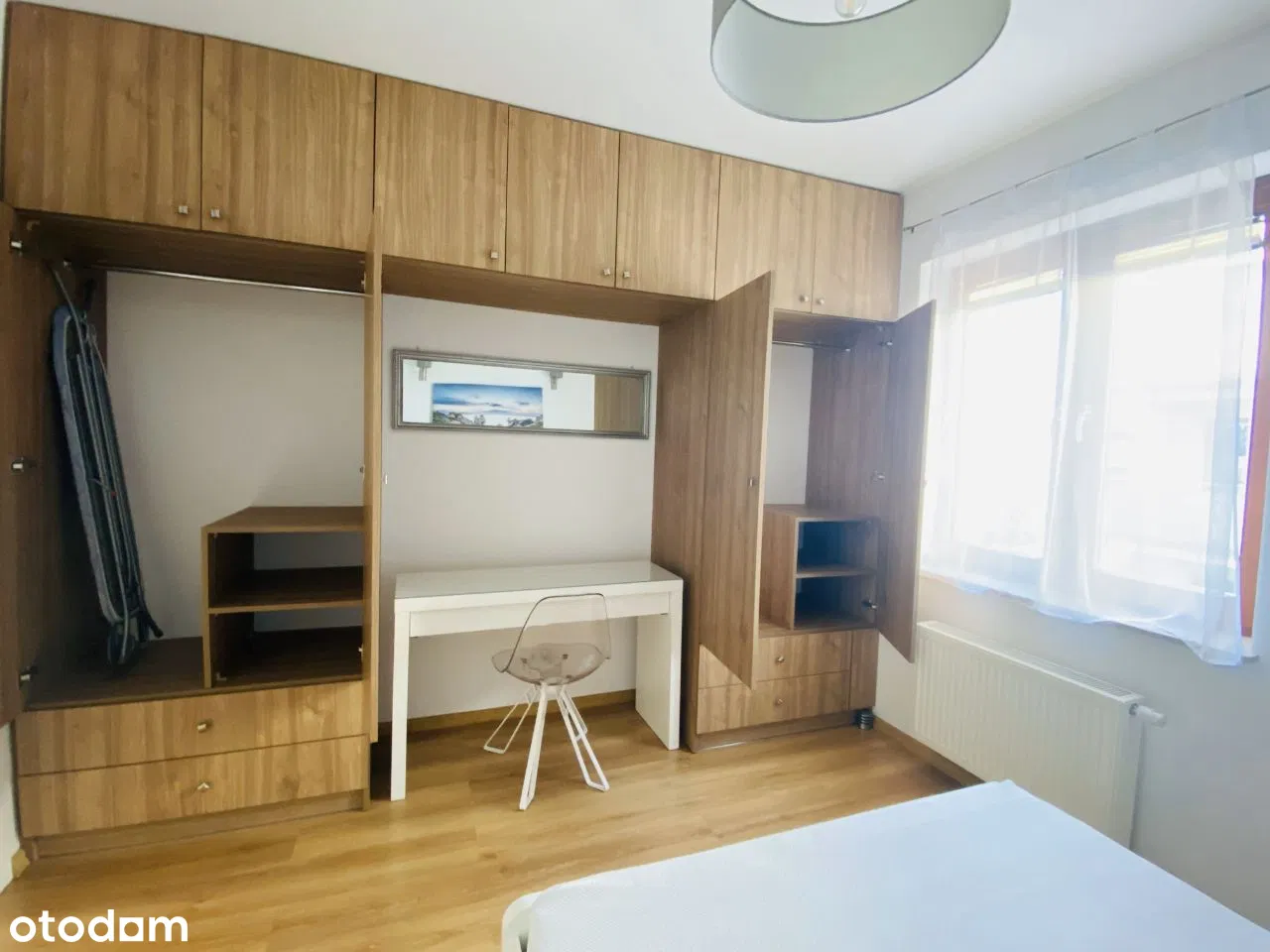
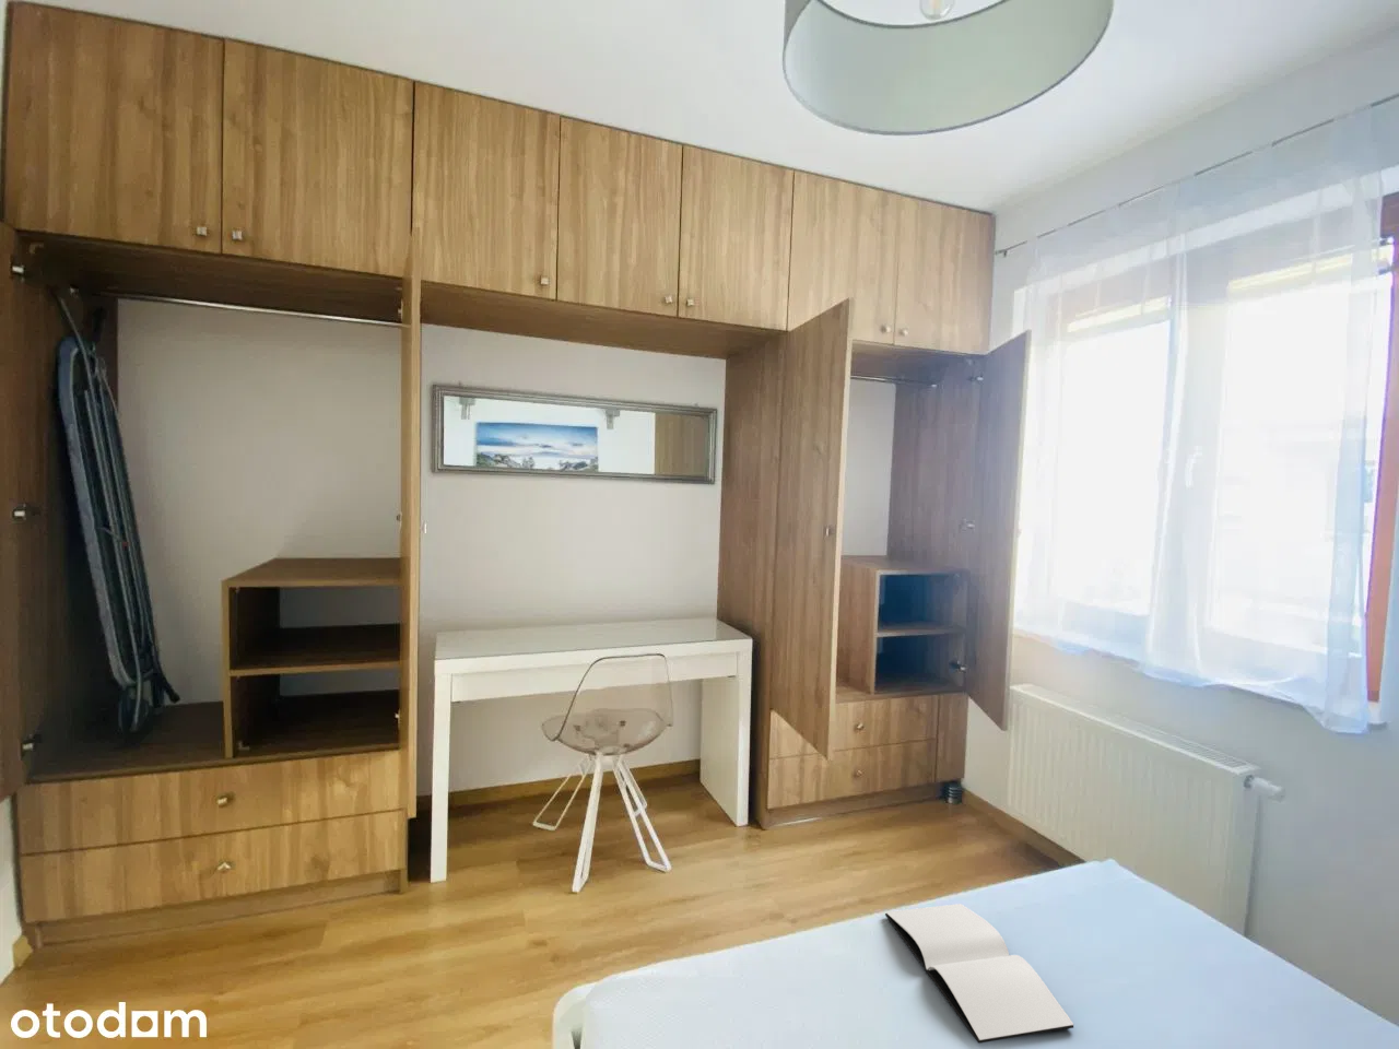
+ book [885,902,1074,1045]
